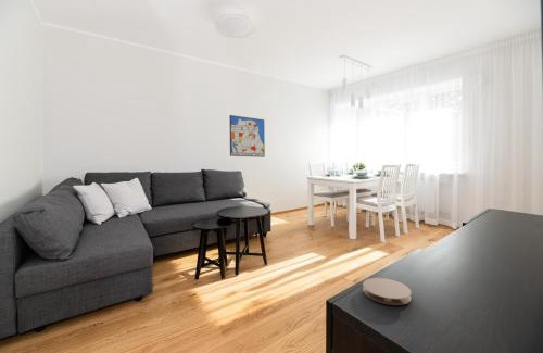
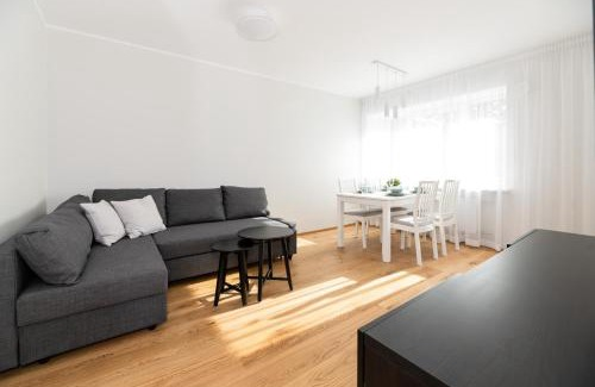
- coaster [362,277,413,306]
- wall art [229,114,266,159]
